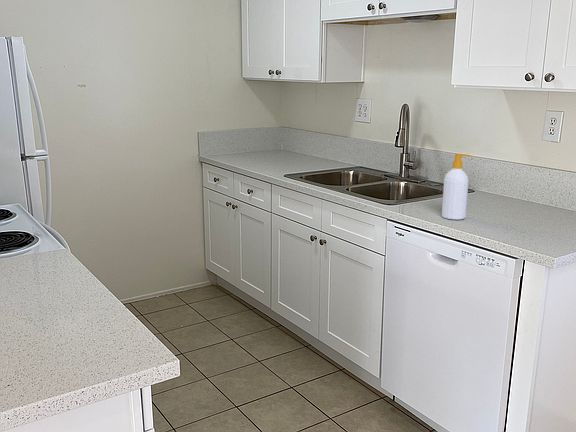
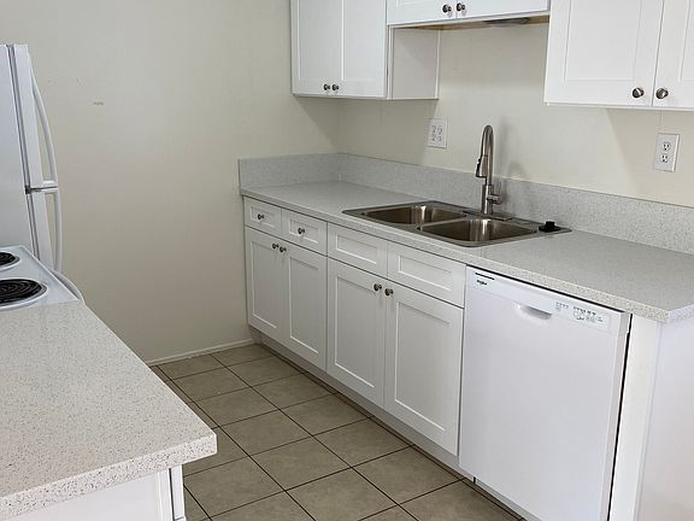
- soap bottle [441,153,472,221]
